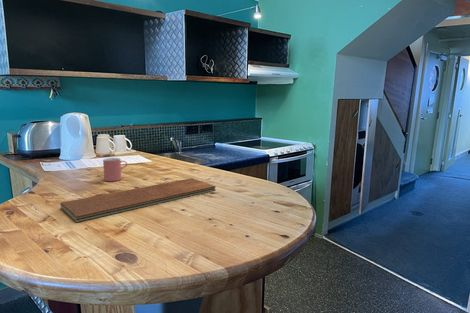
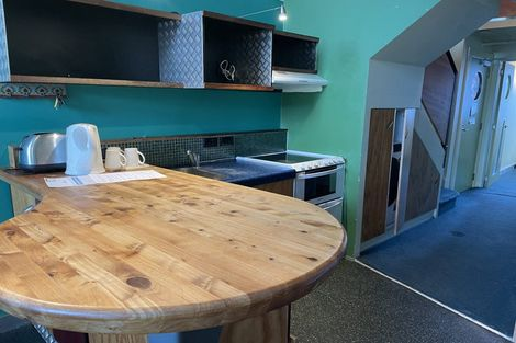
- chopping board [59,177,217,223]
- cup [102,157,128,182]
